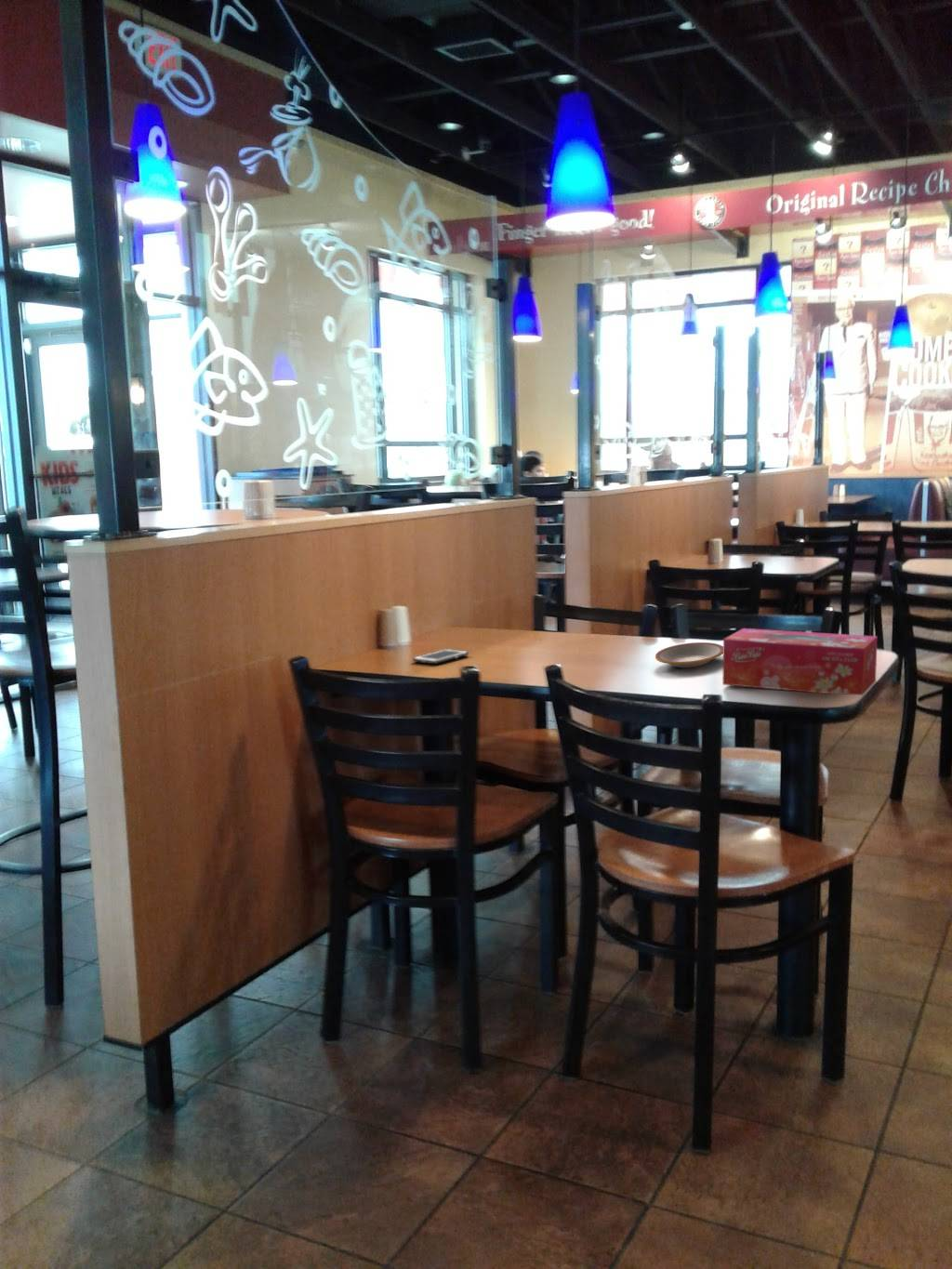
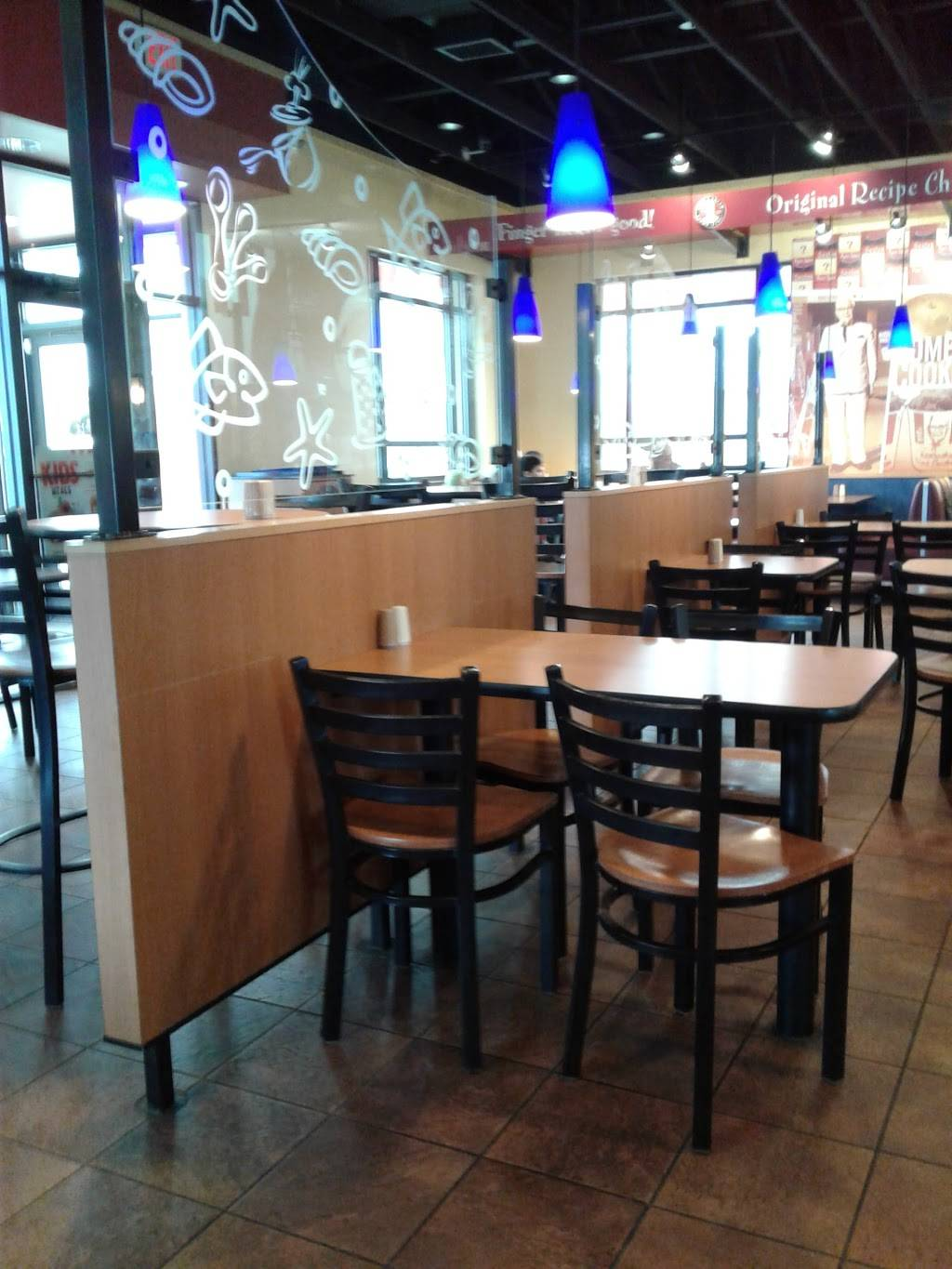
- plate [655,641,723,668]
- tissue box [721,628,879,696]
- cell phone [412,648,469,665]
